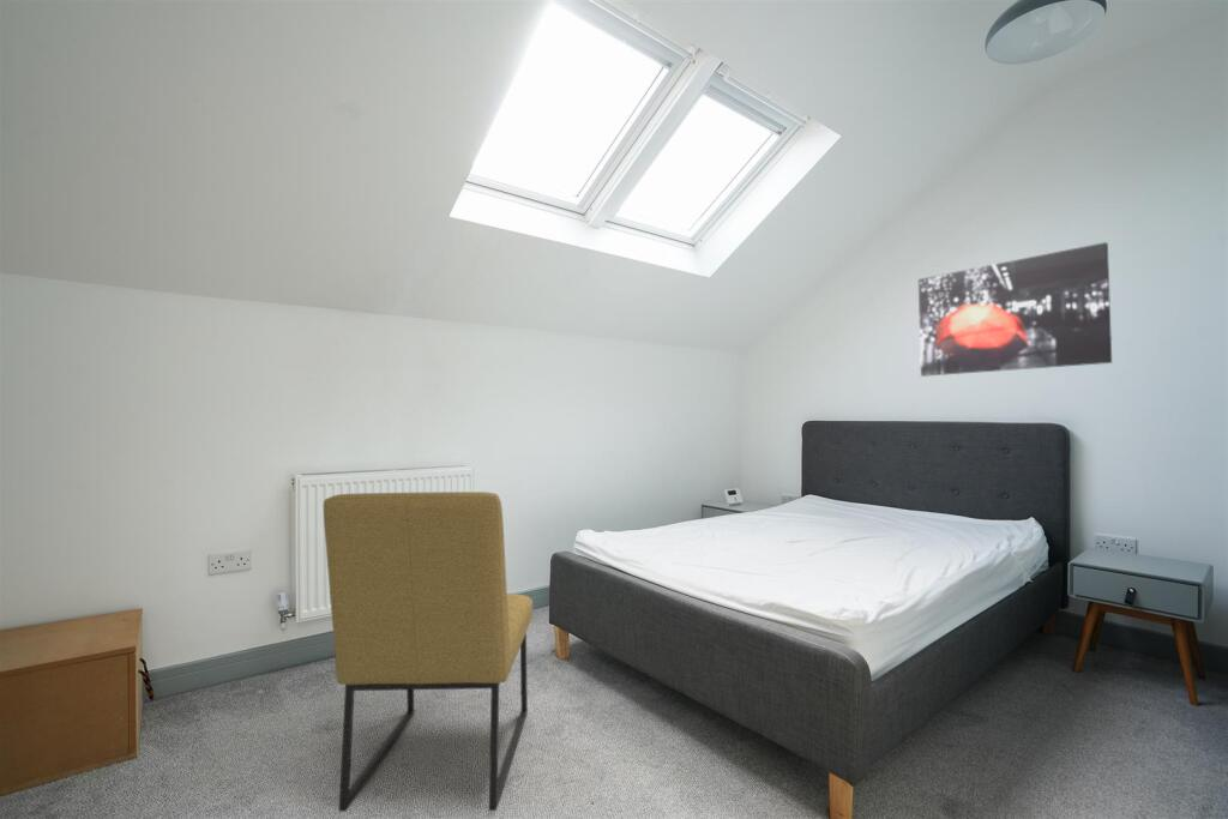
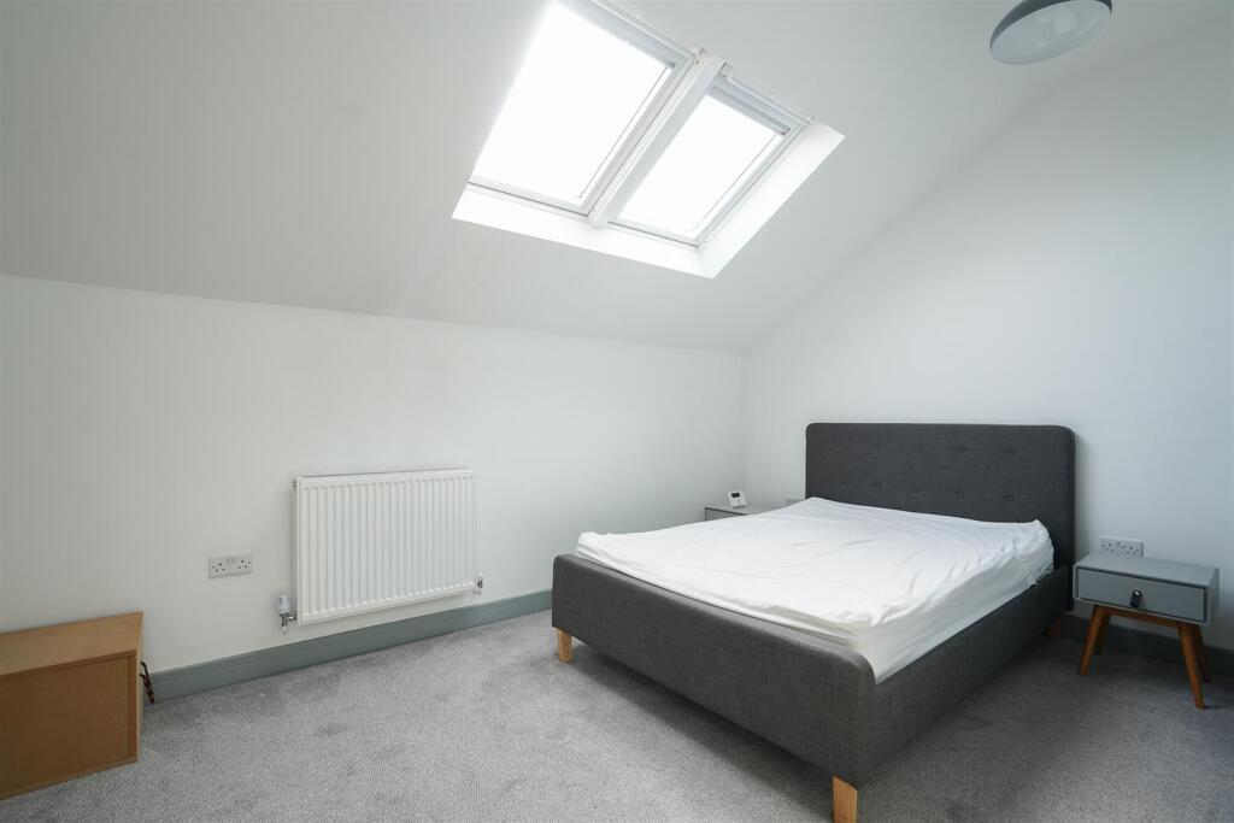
- wall art [917,241,1113,378]
- chair [323,490,534,812]
